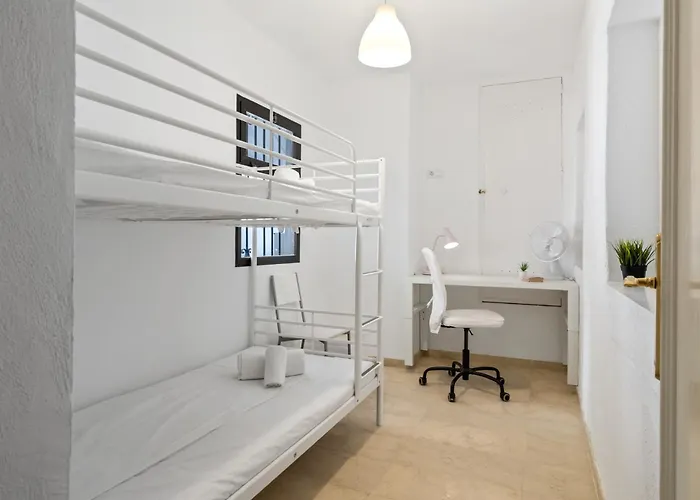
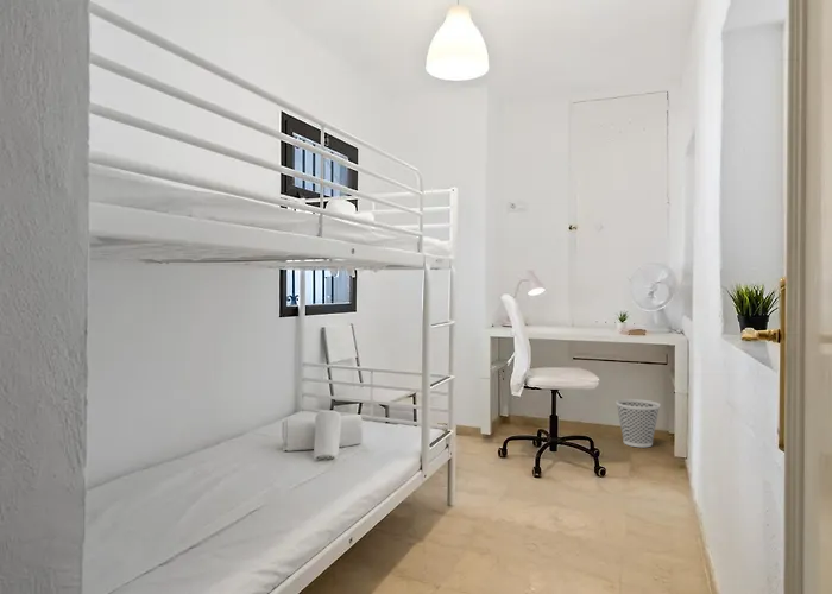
+ wastebasket [614,398,661,448]
